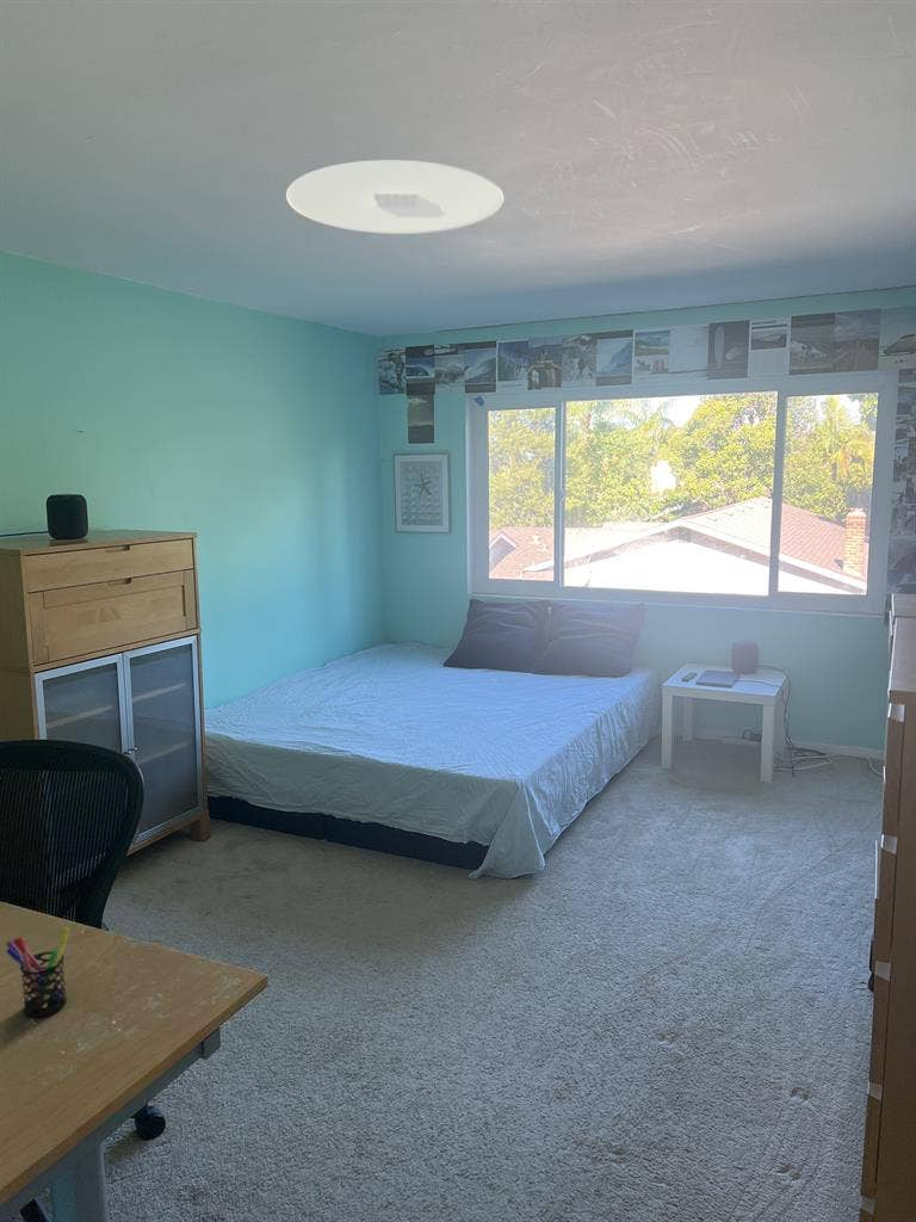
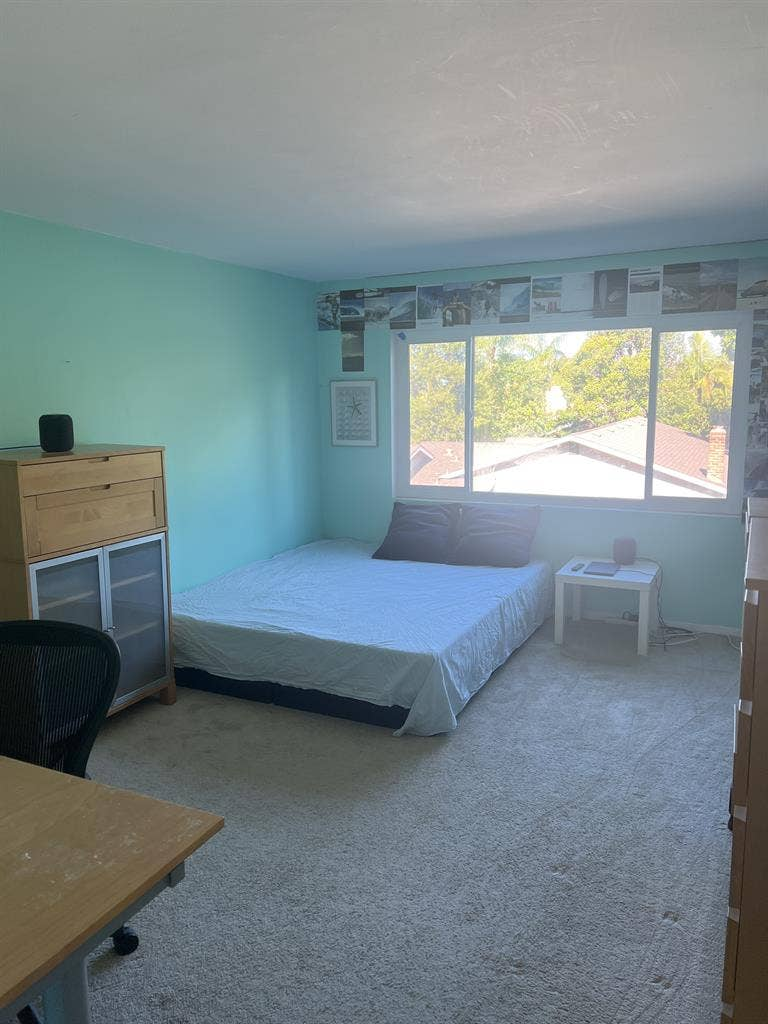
- ceiling light [285,159,505,235]
- pen holder [5,927,70,1018]
